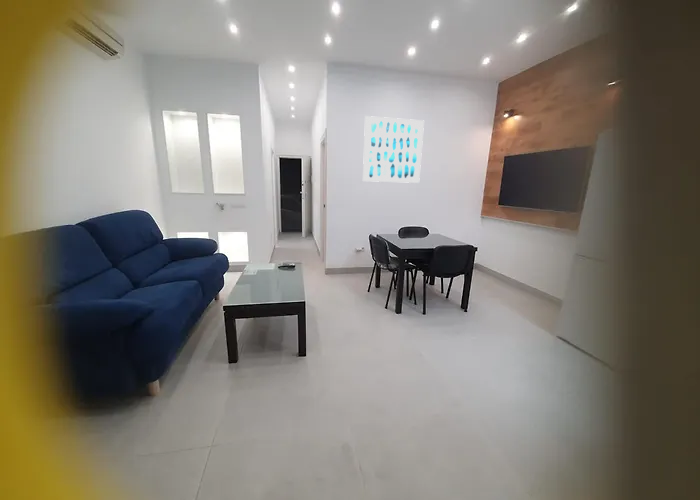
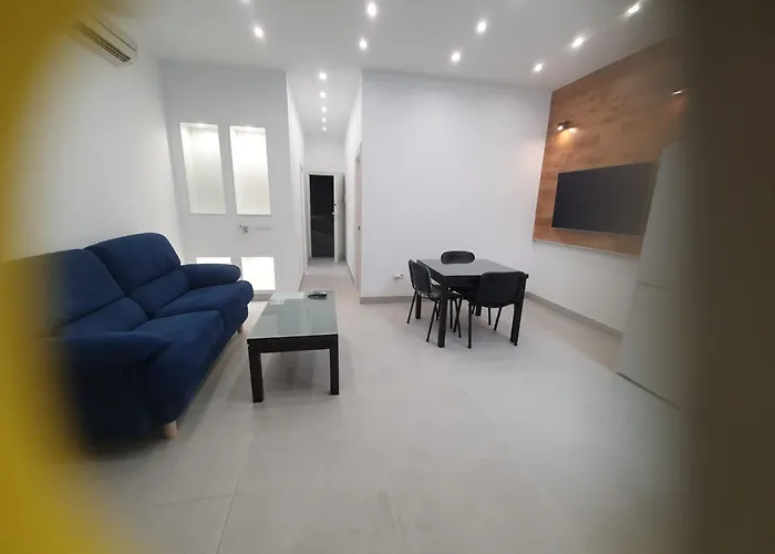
- wall art [362,115,425,184]
